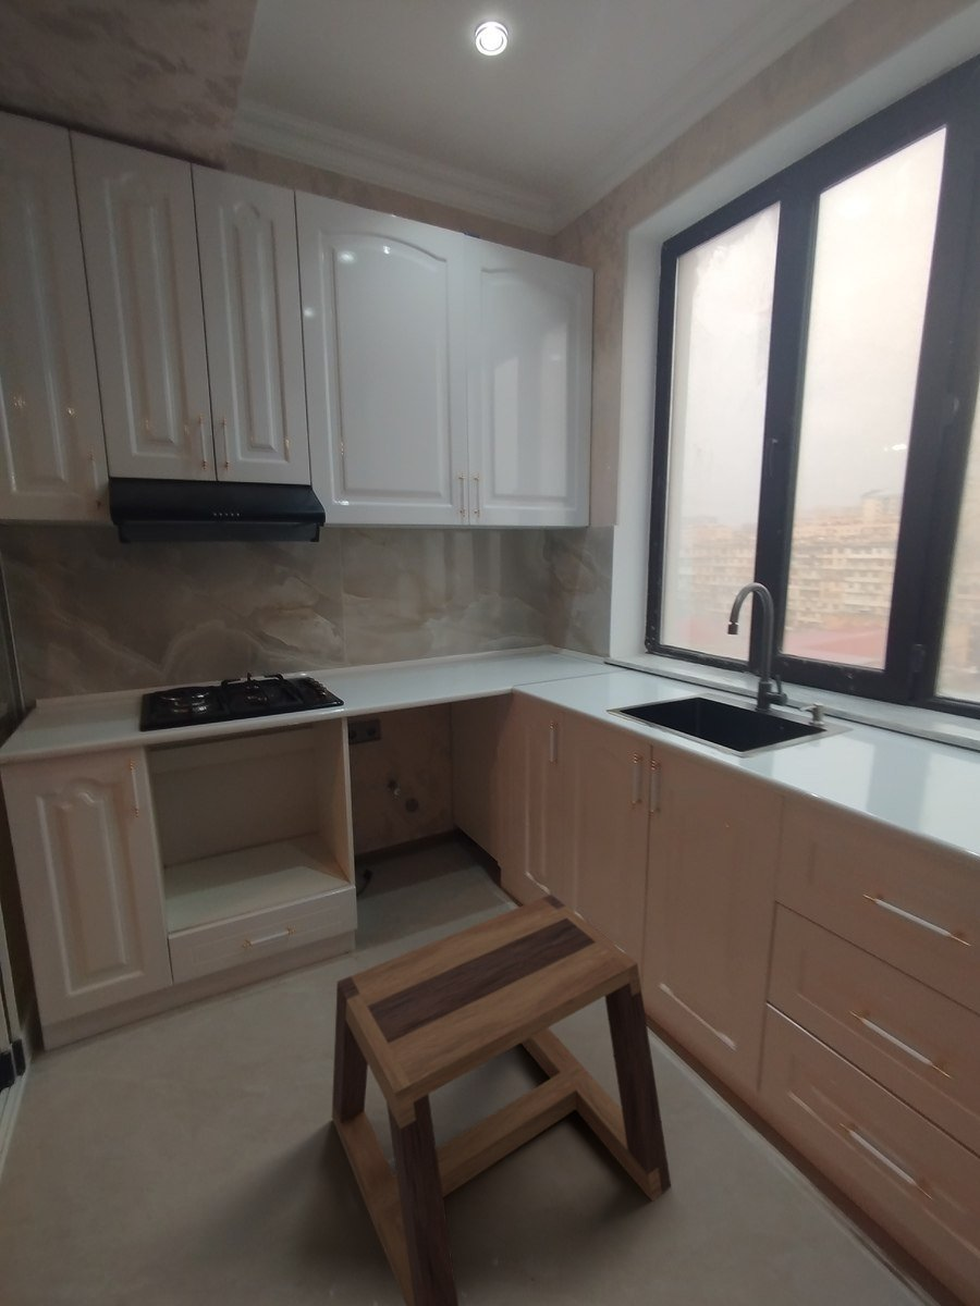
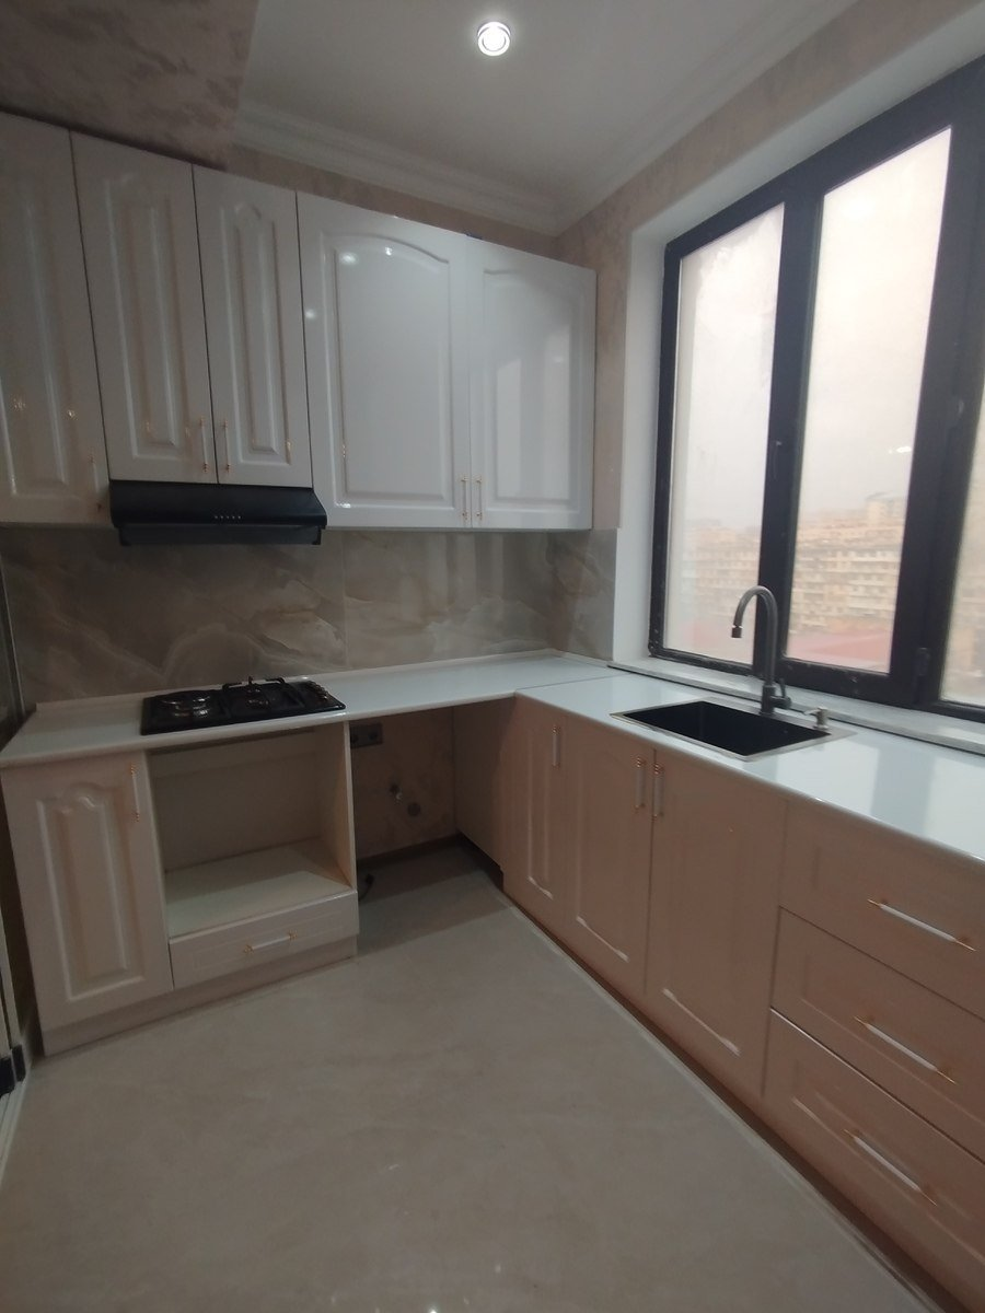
- stool [331,894,672,1306]
